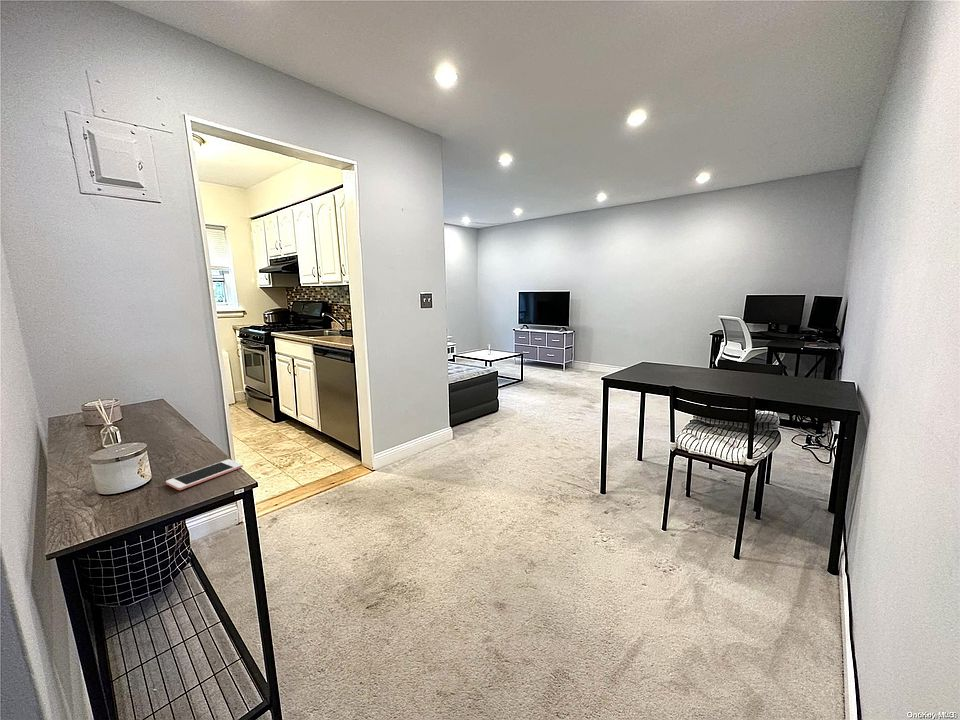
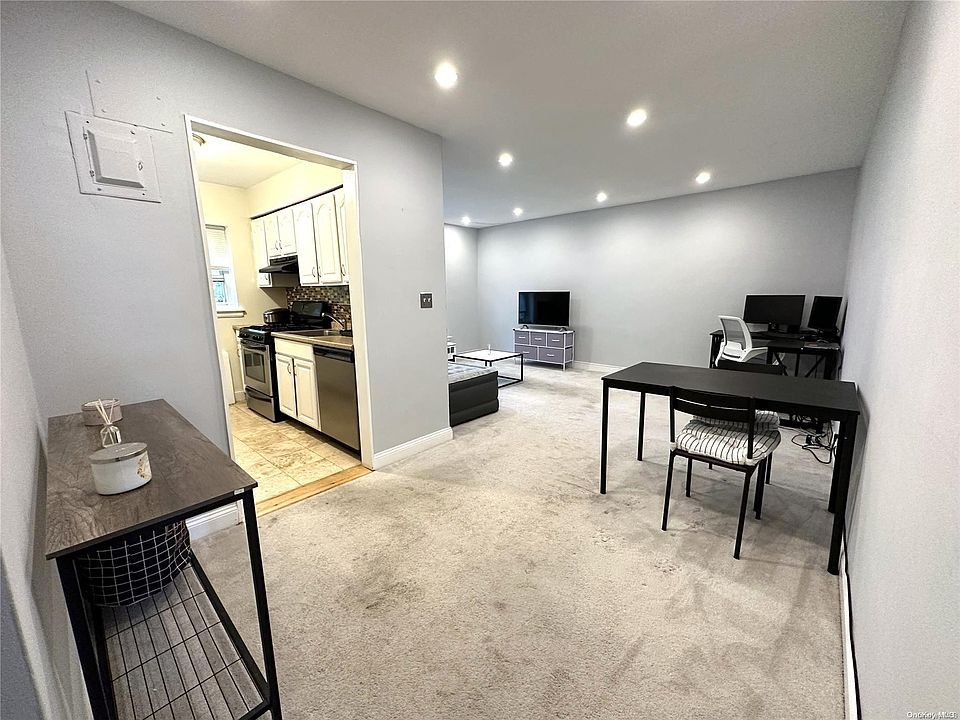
- cell phone [165,458,244,491]
